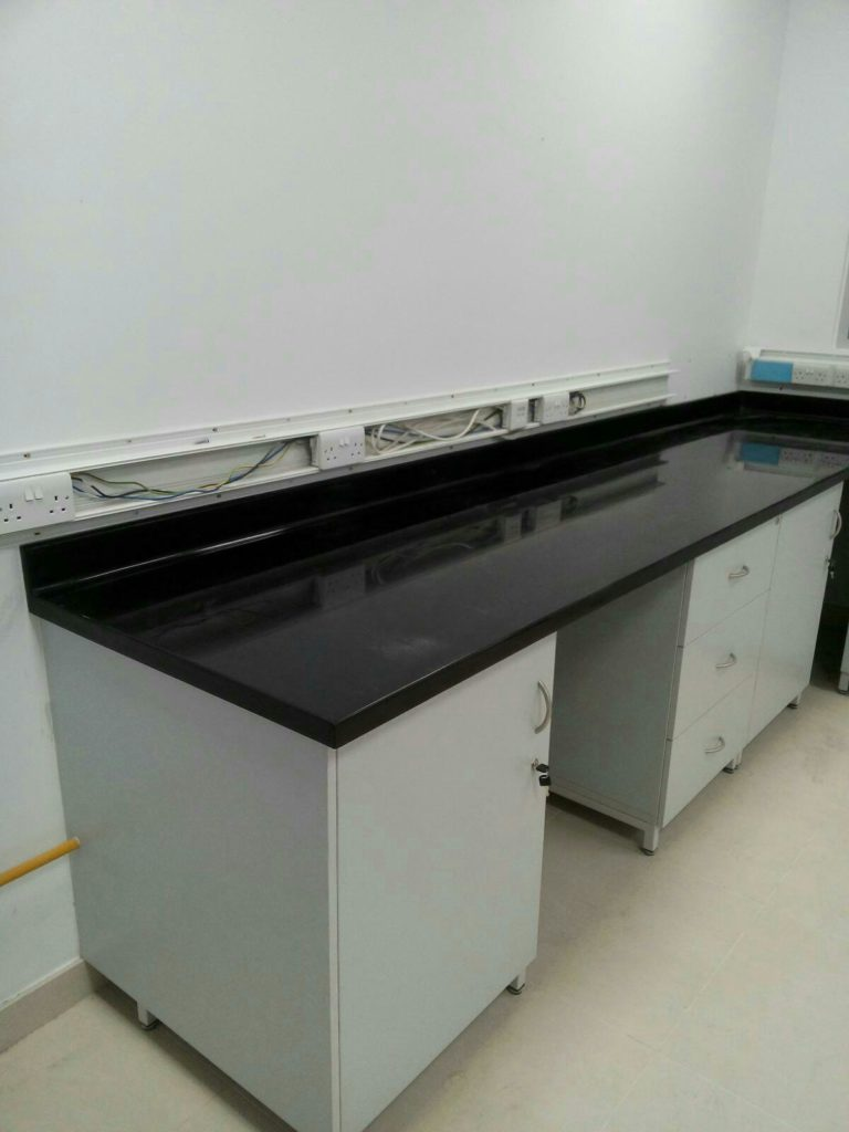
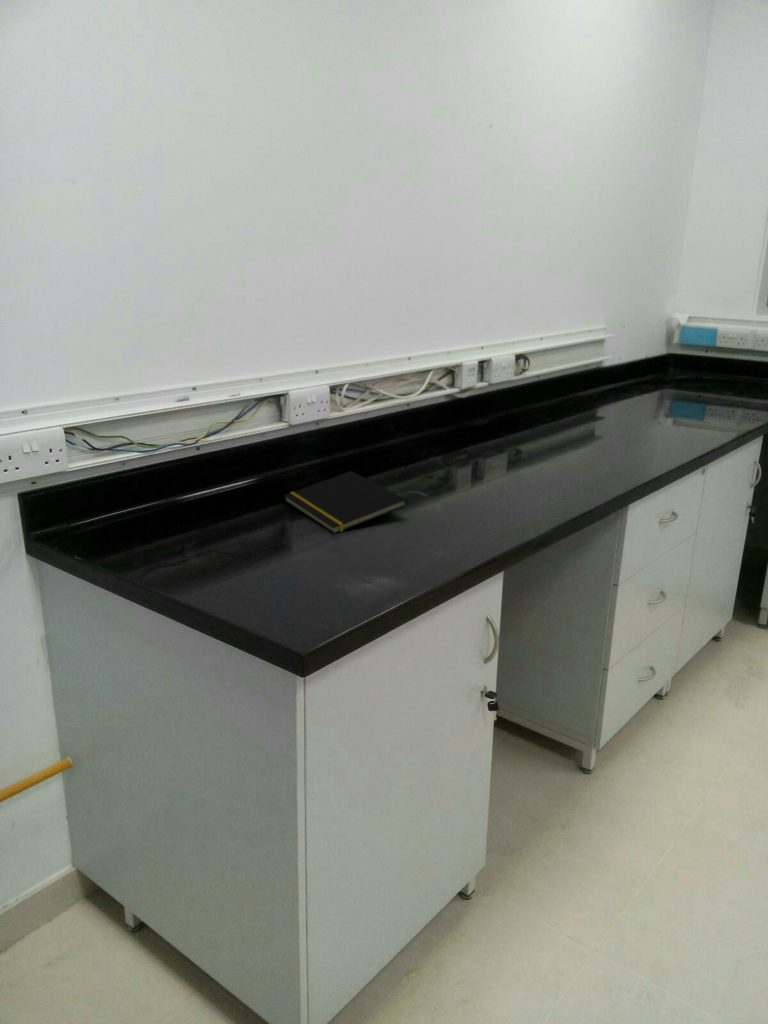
+ notepad [283,470,408,535]
